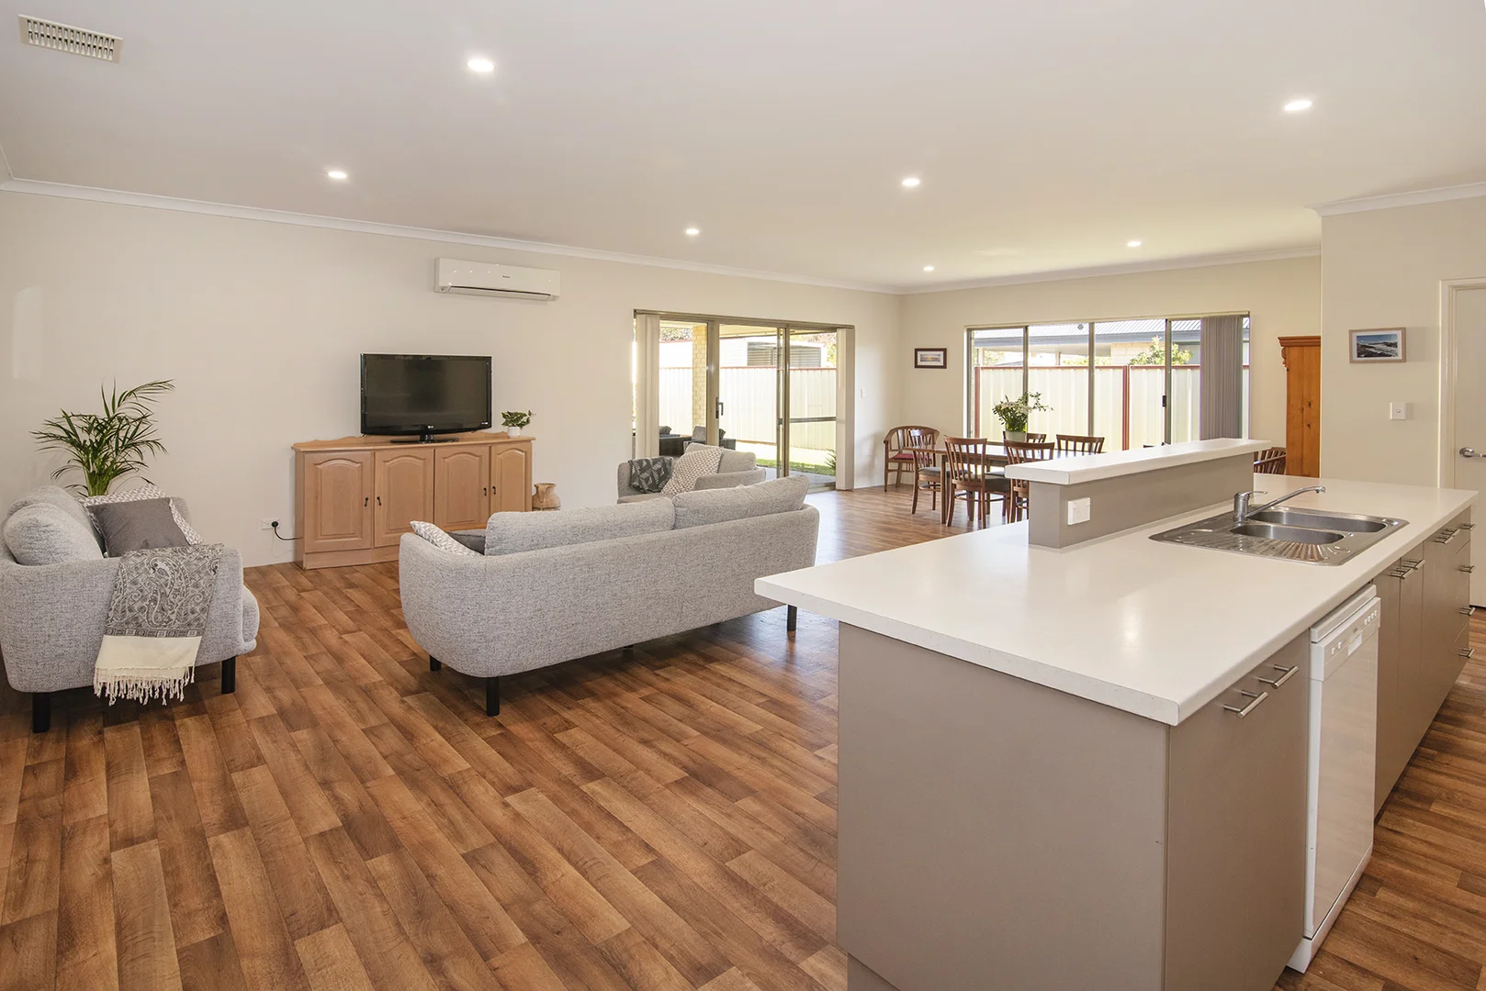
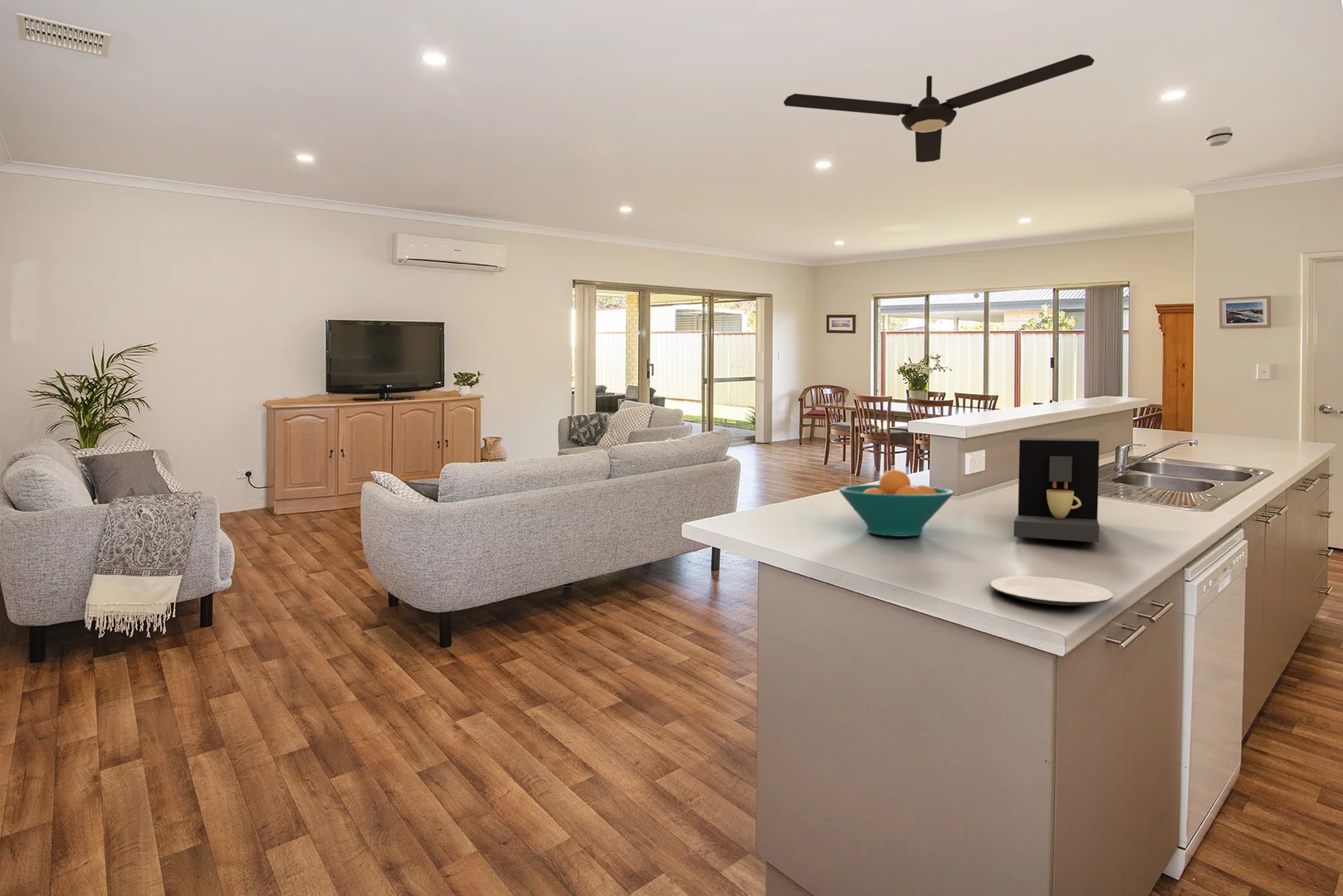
+ smoke detector [1205,126,1233,147]
+ plate [989,576,1114,606]
+ coffee maker [1013,437,1100,543]
+ fruit bowl [838,469,955,538]
+ ceiling fan [783,54,1095,163]
